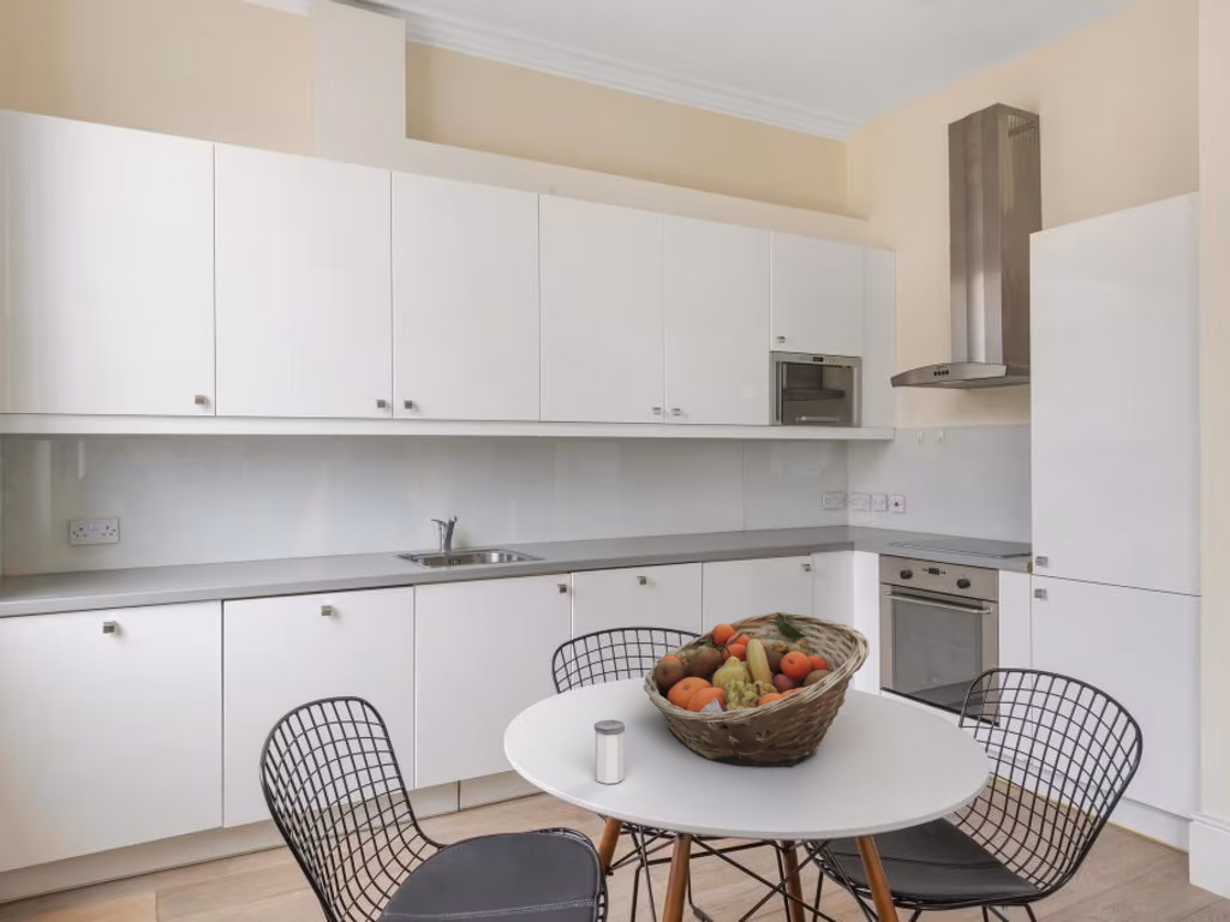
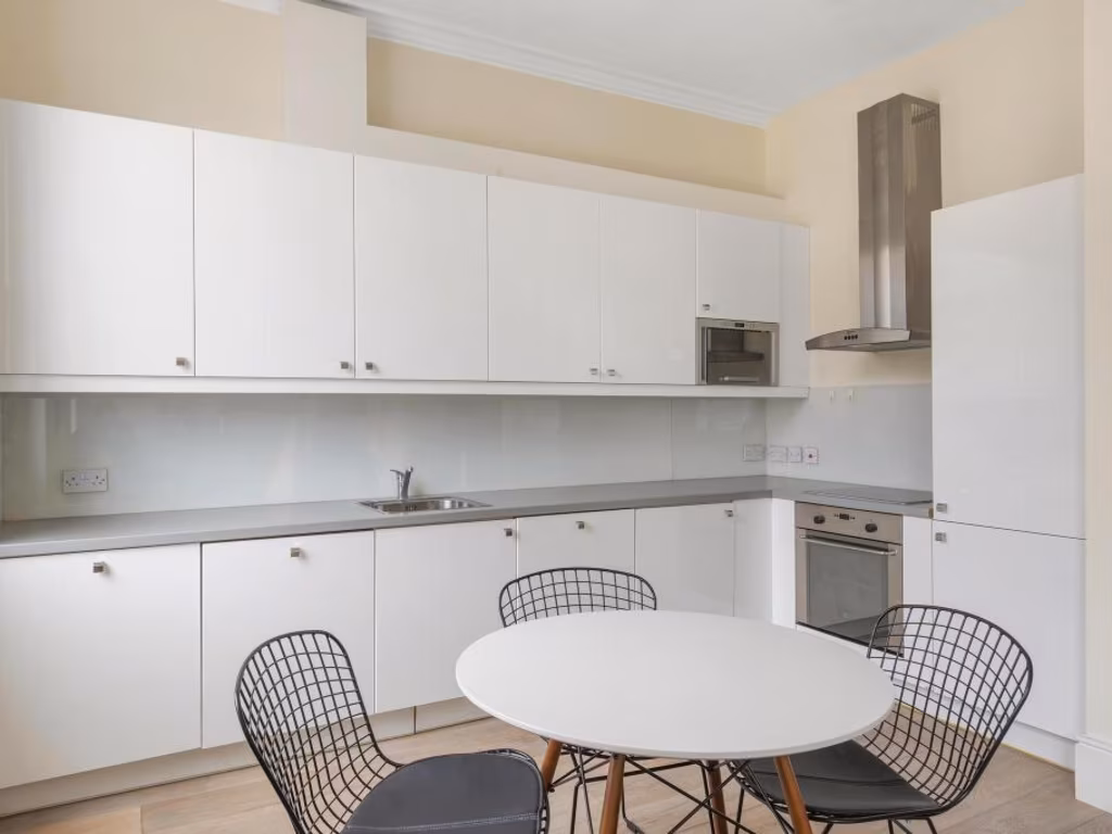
- fruit basket [643,611,871,767]
- salt shaker [593,719,626,785]
